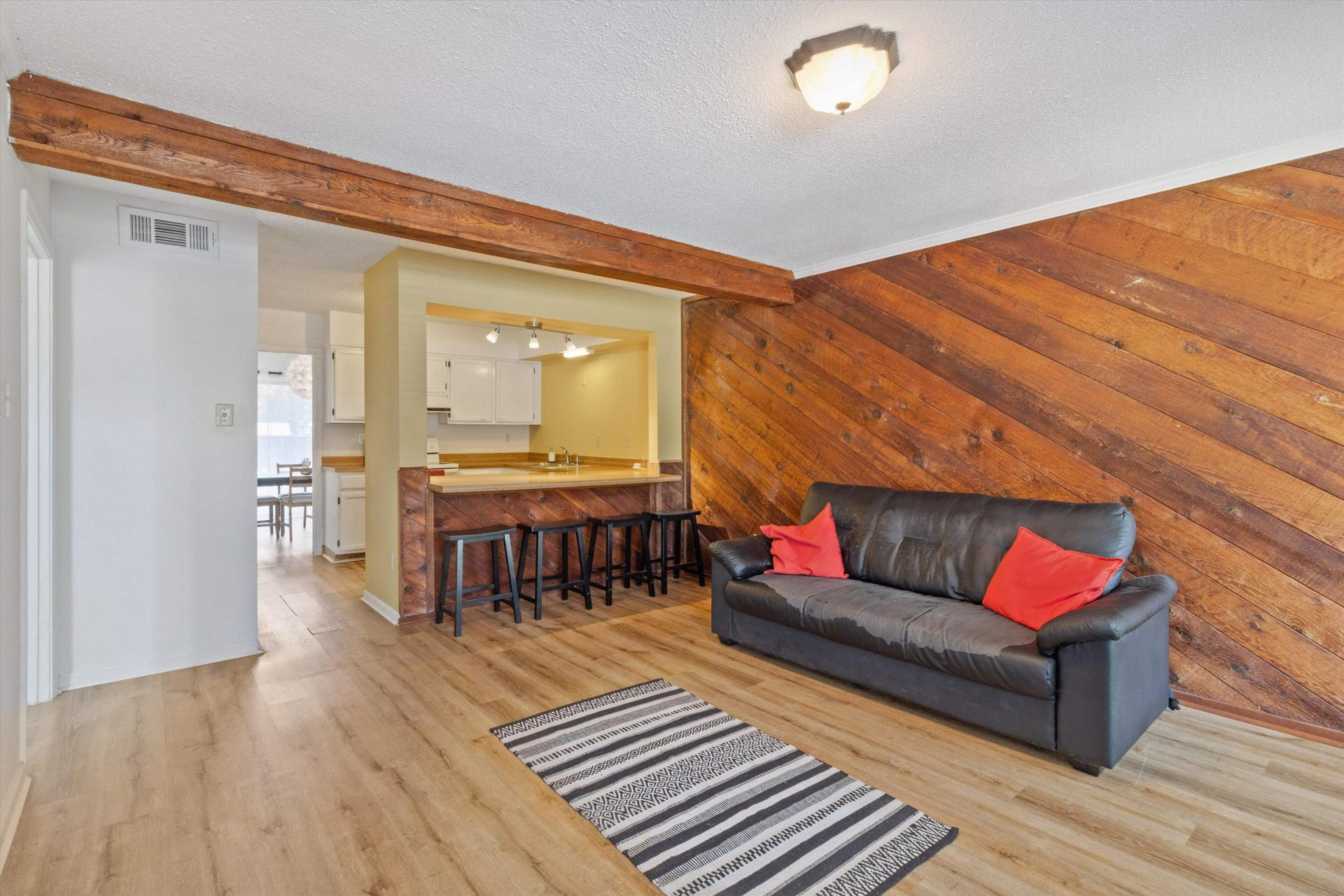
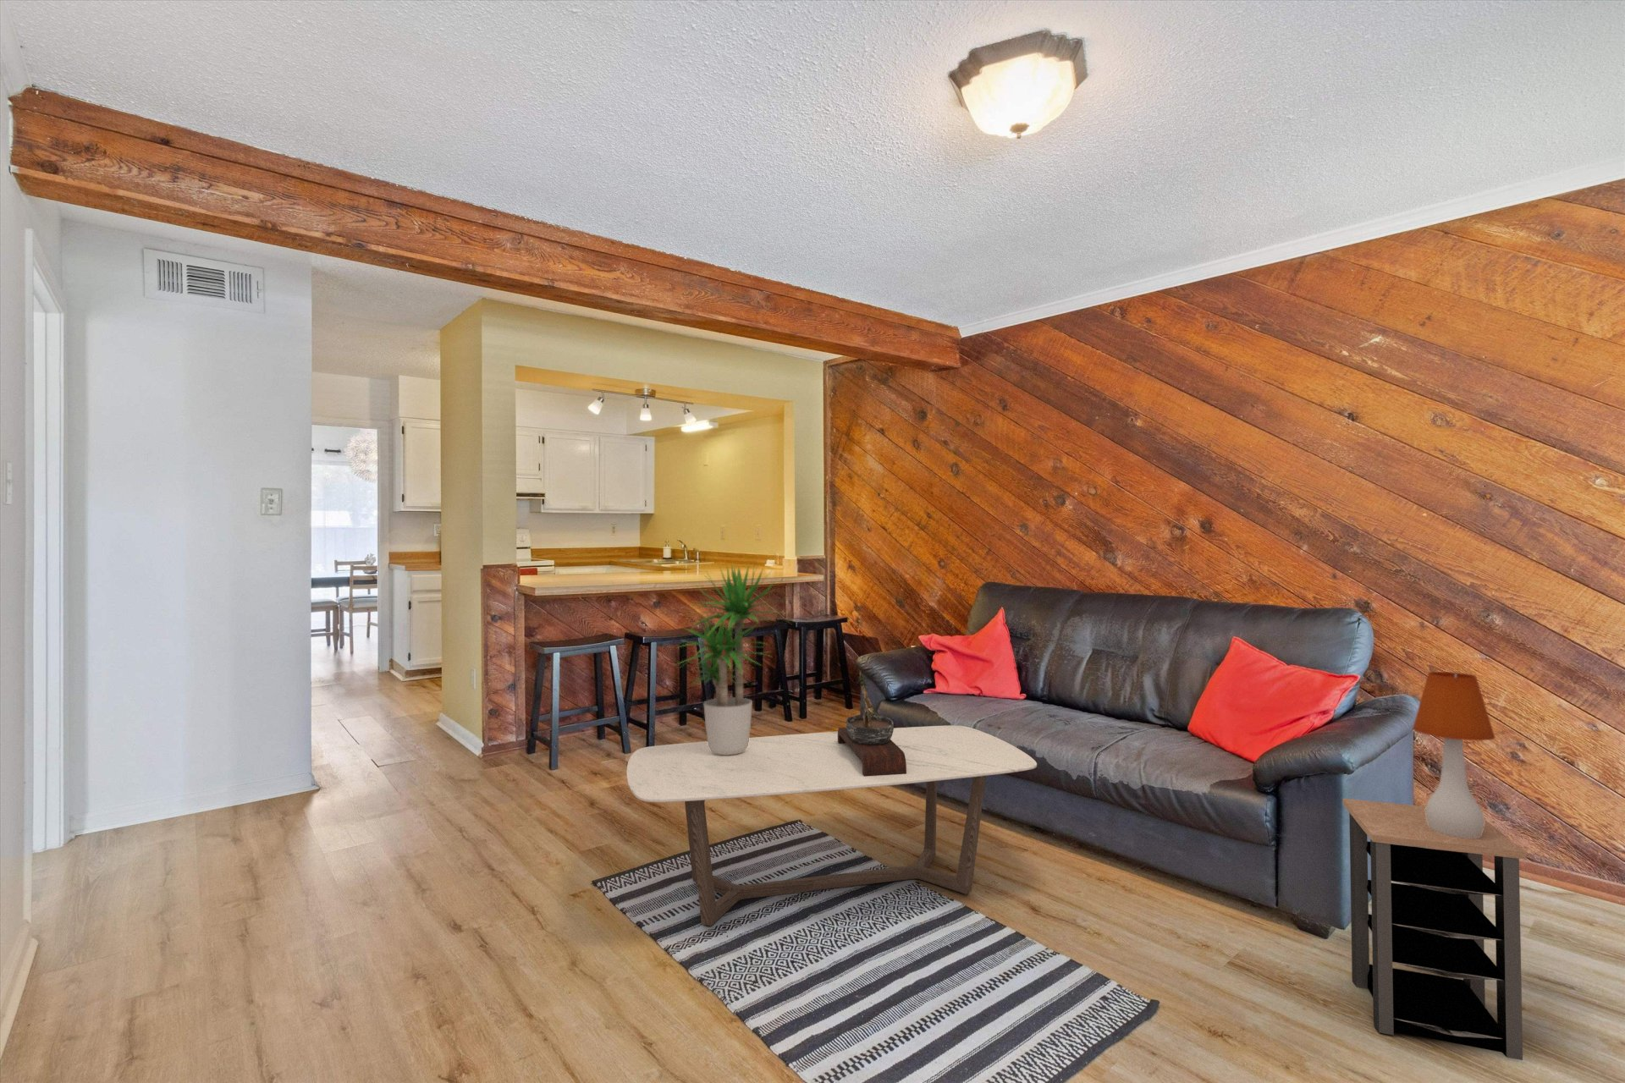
+ side table [1342,798,1528,1061]
+ coffee table [625,724,1037,927]
+ potted plant [673,561,791,754]
+ table lamp [1412,671,1497,839]
+ bonsai tree [837,670,907,777]
